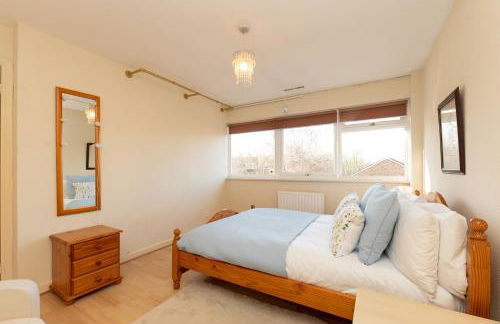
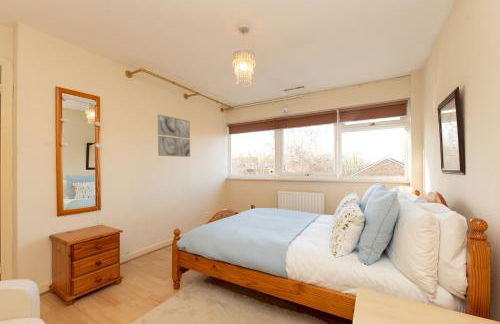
+ wall art [157,114,191,158]
